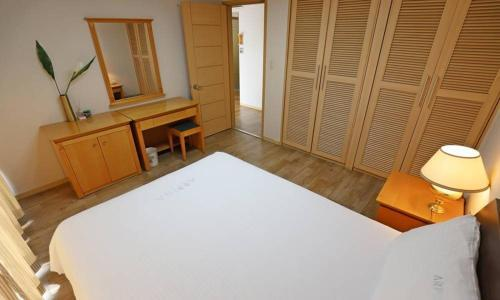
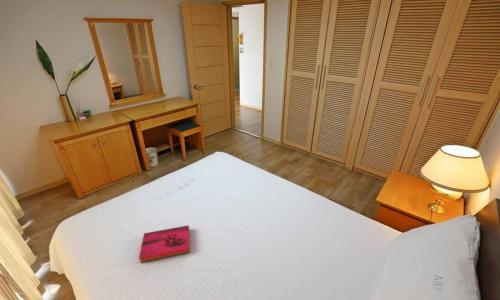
+ hardback book [138,224,191,264]
